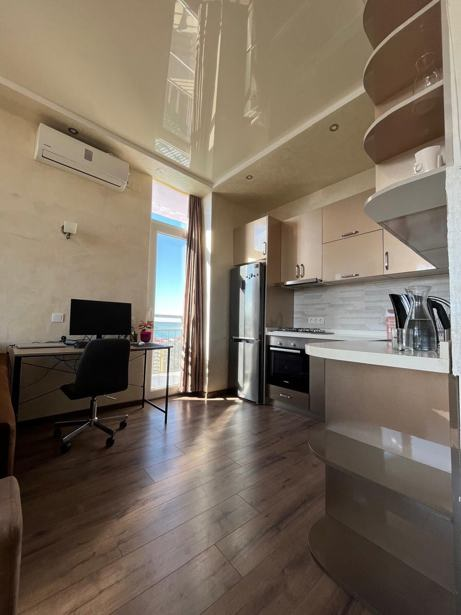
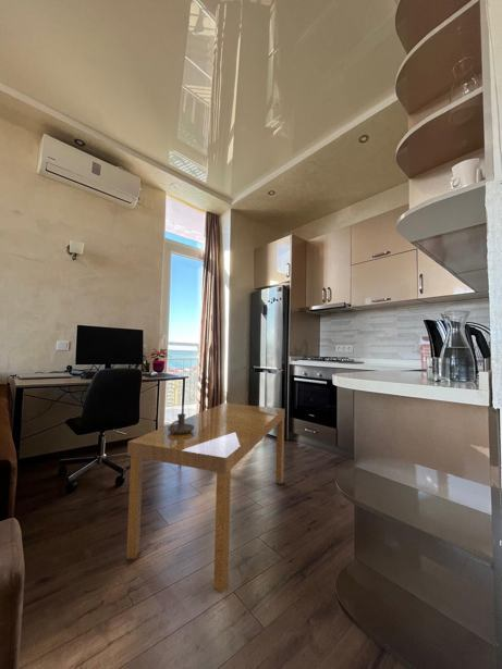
+ dining table [125,402,285,594]
+ candle holder [168,412,194,434]
